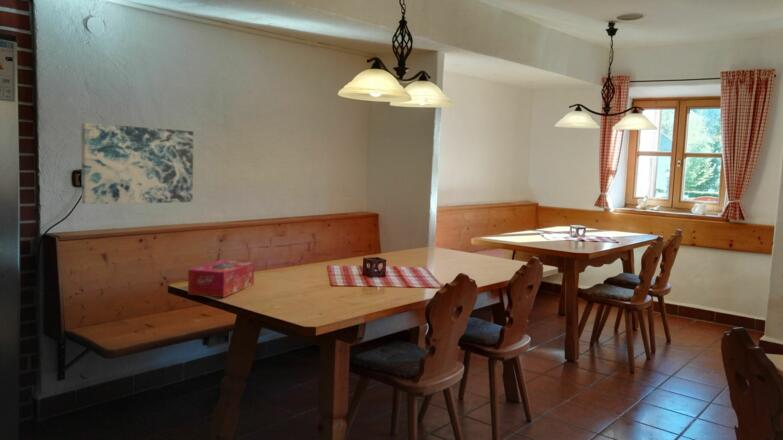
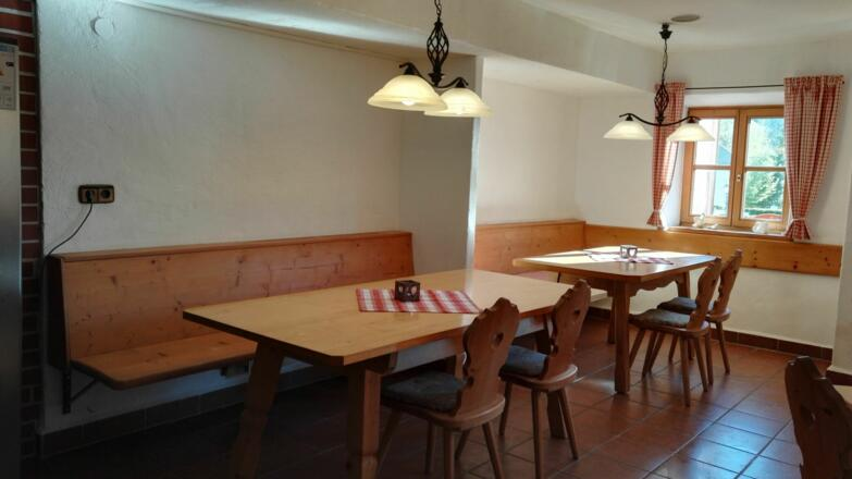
- tissue box [187,259,255,298]
- wall art [80,122,194,205]
